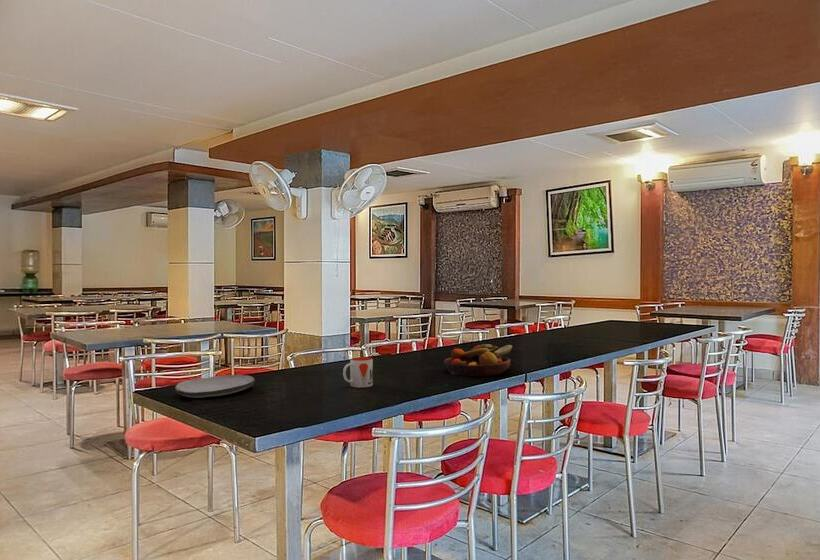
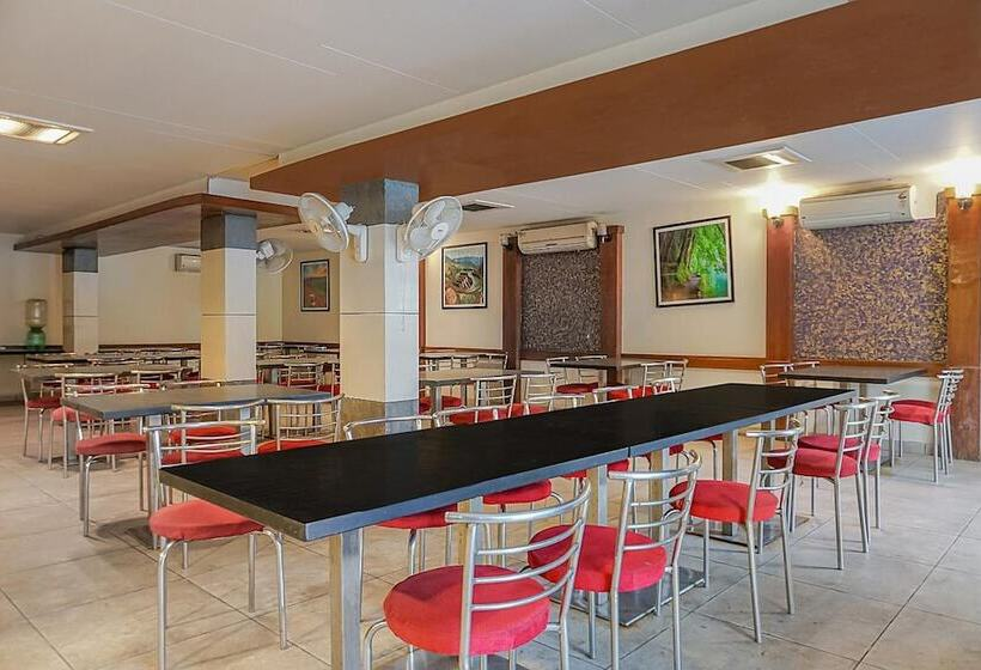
- plate [174,374,256,399]
- mug [342,356,374,388]
- fruit bowl [443,343,513,377]
